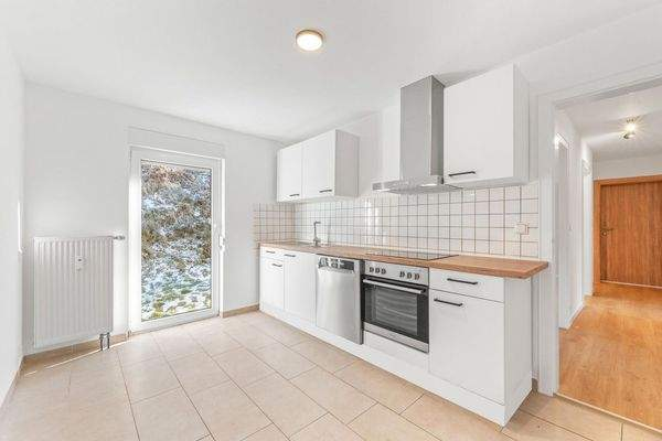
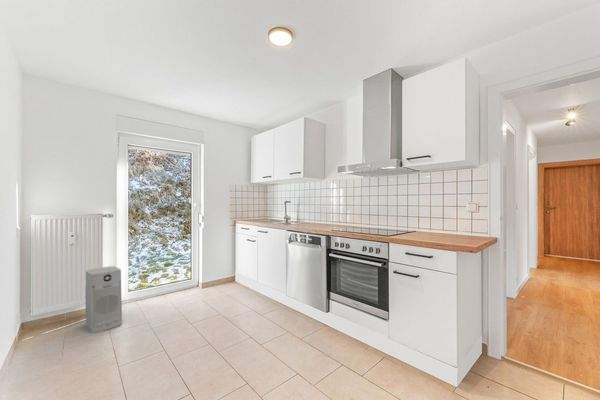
+ air purifier [85,265,123,334]
